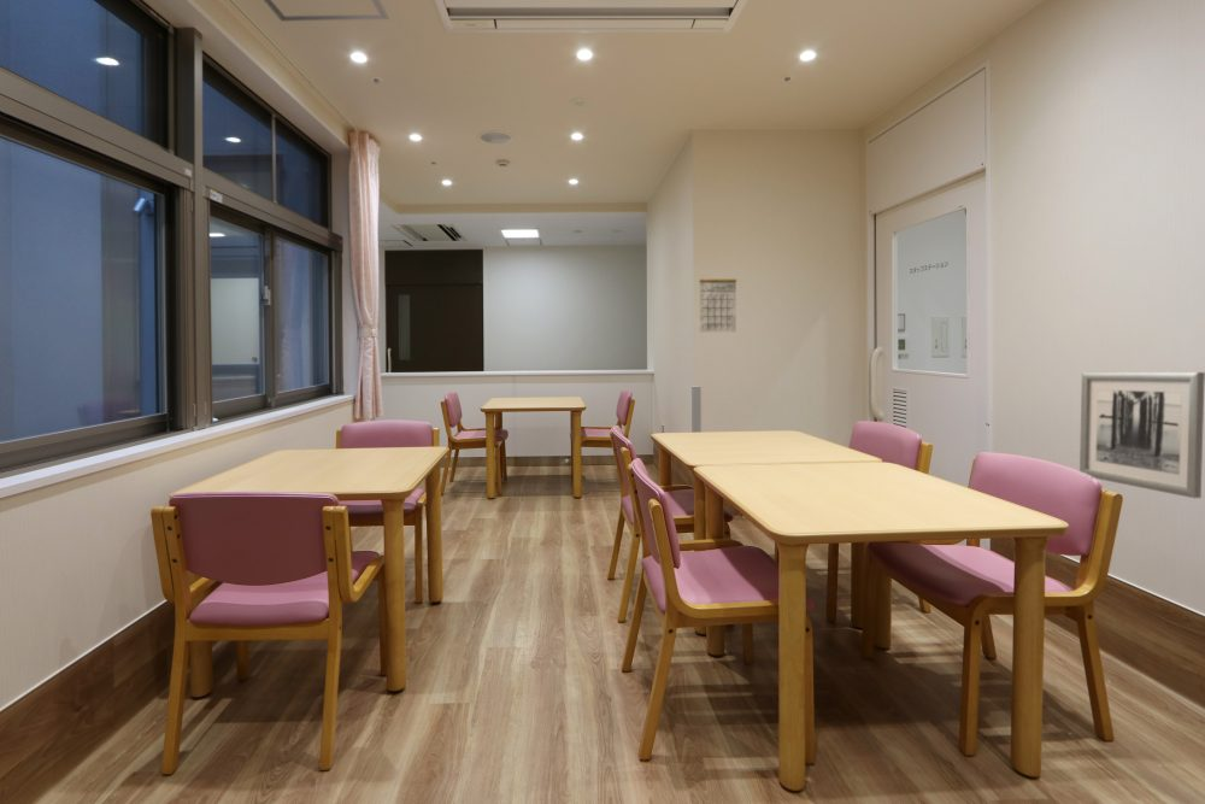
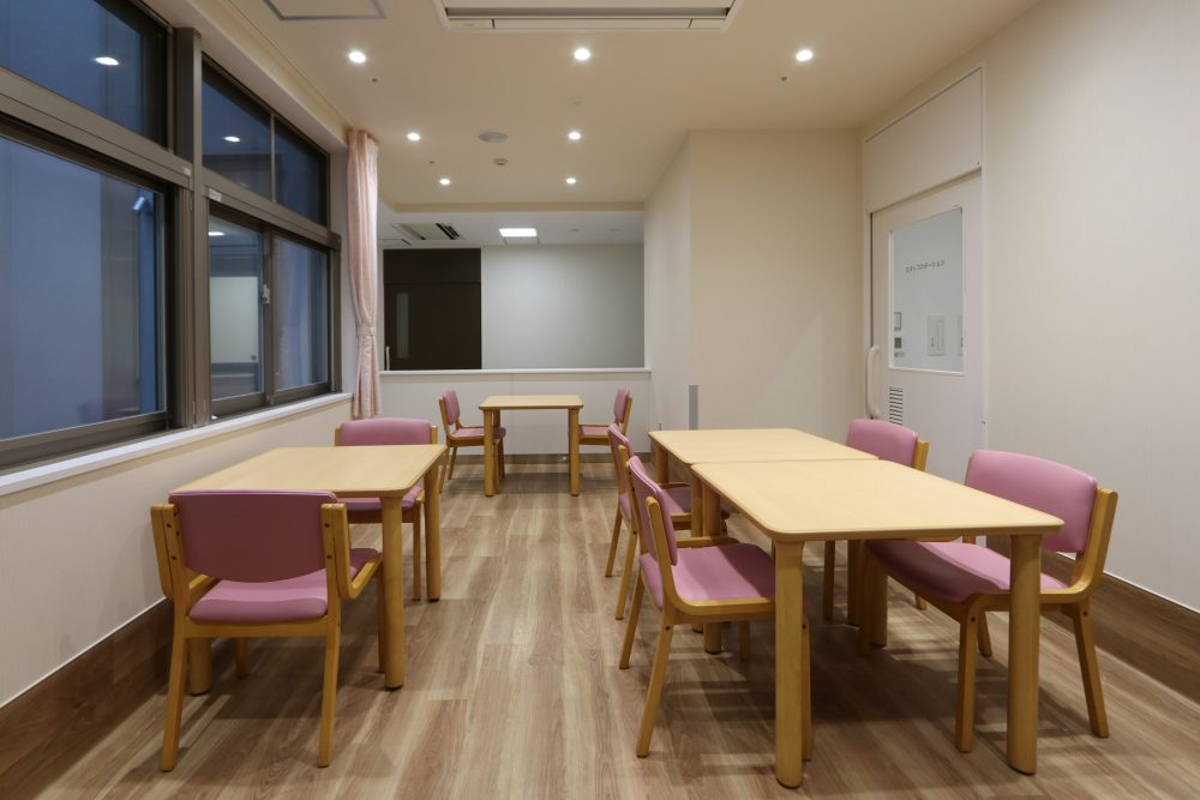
- calendar [698,277,737,333]
- wall art [1078,371,1205,499]
